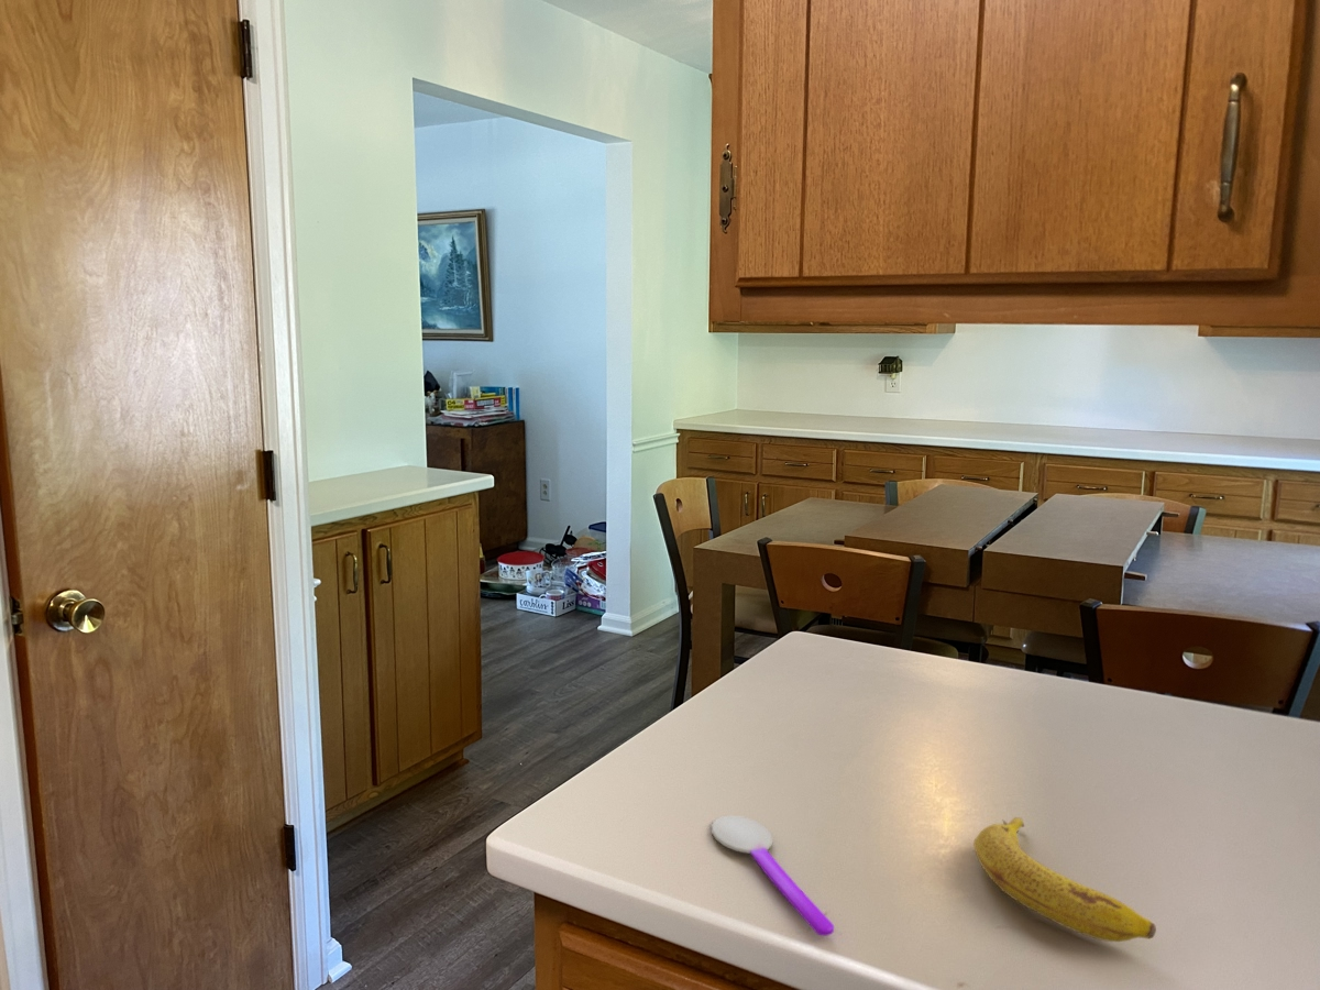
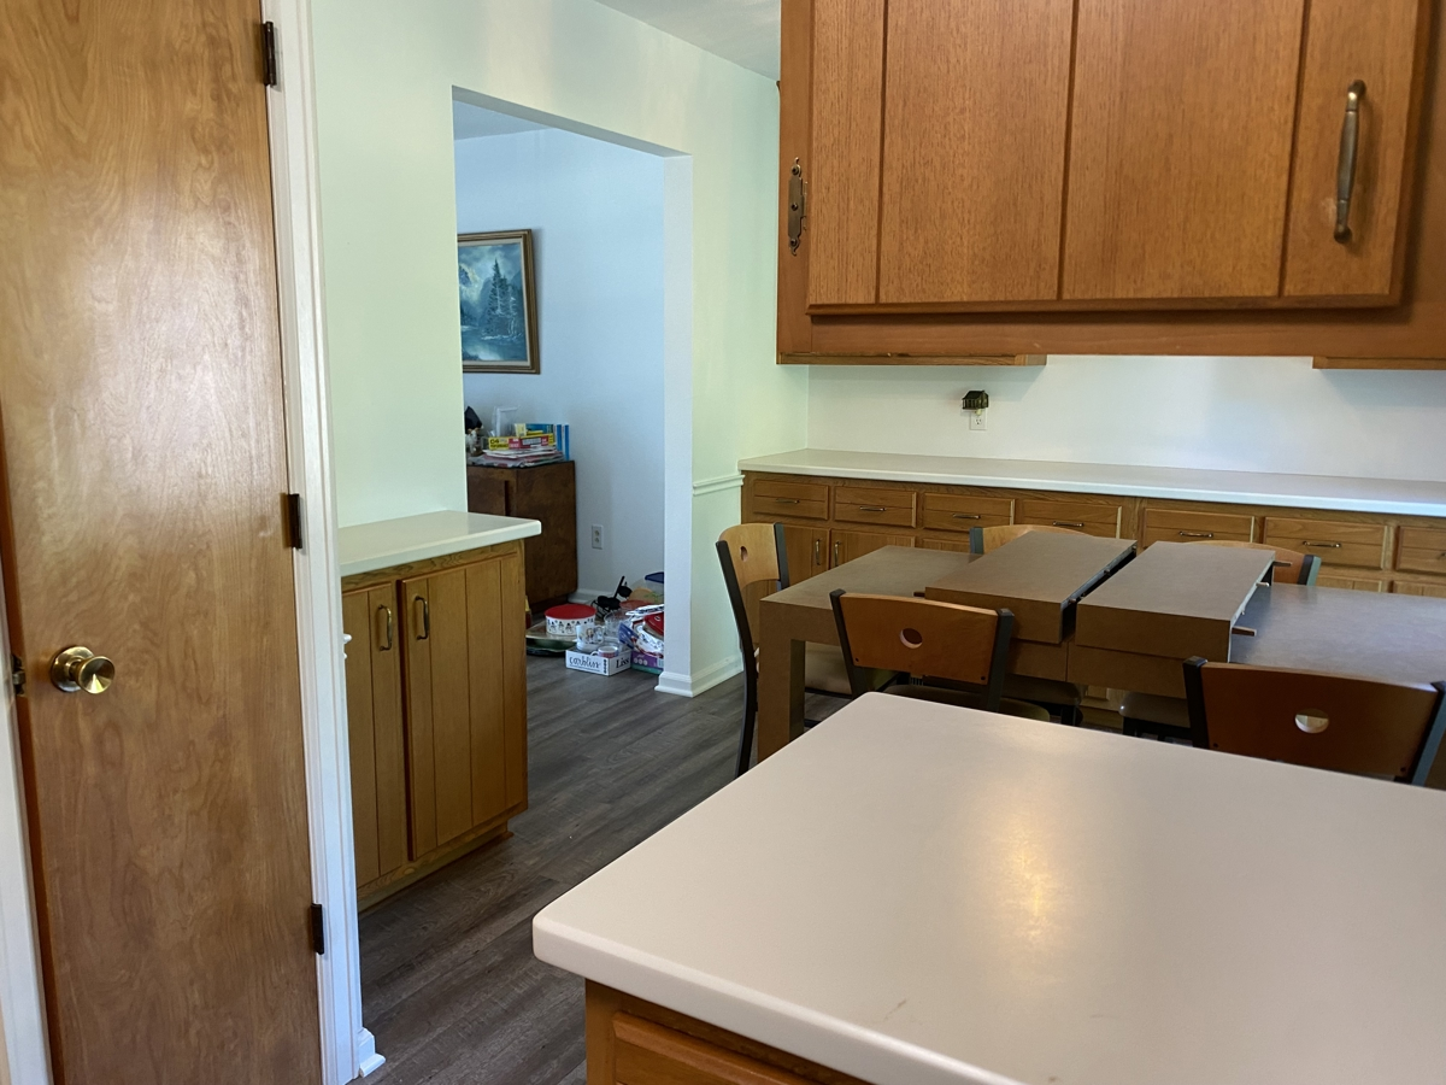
- fruit [972,816,1157,943]
- spoon [711,814,835,937]
